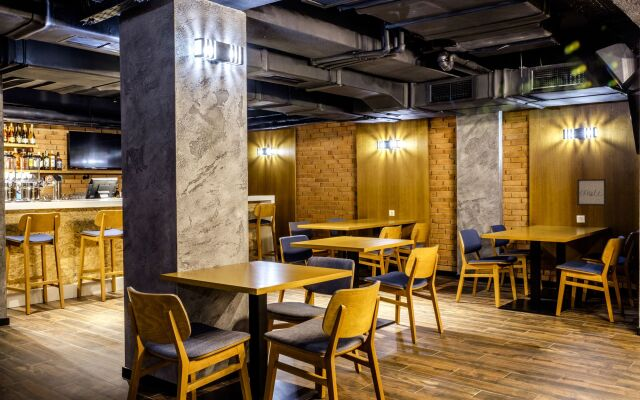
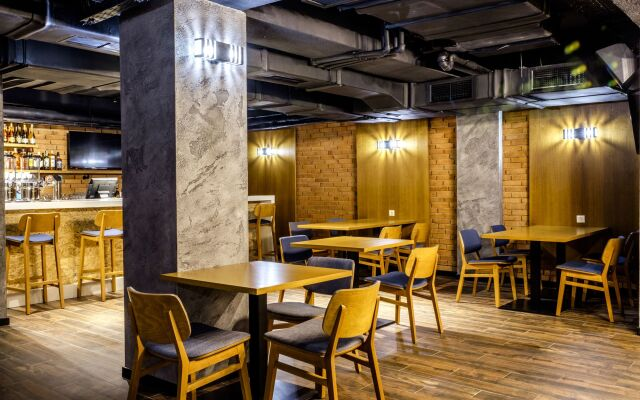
- wall art [576,178,607,207]
